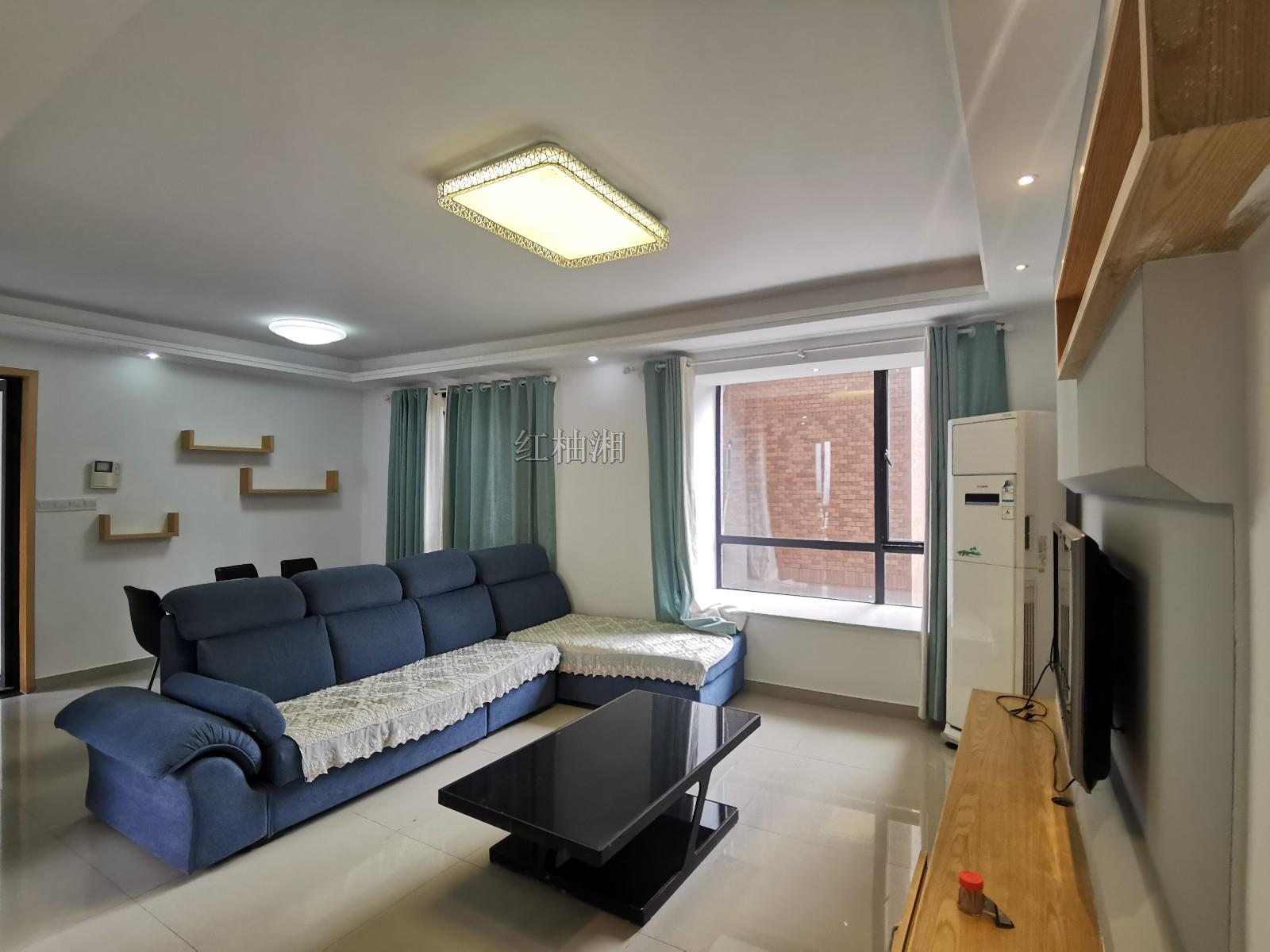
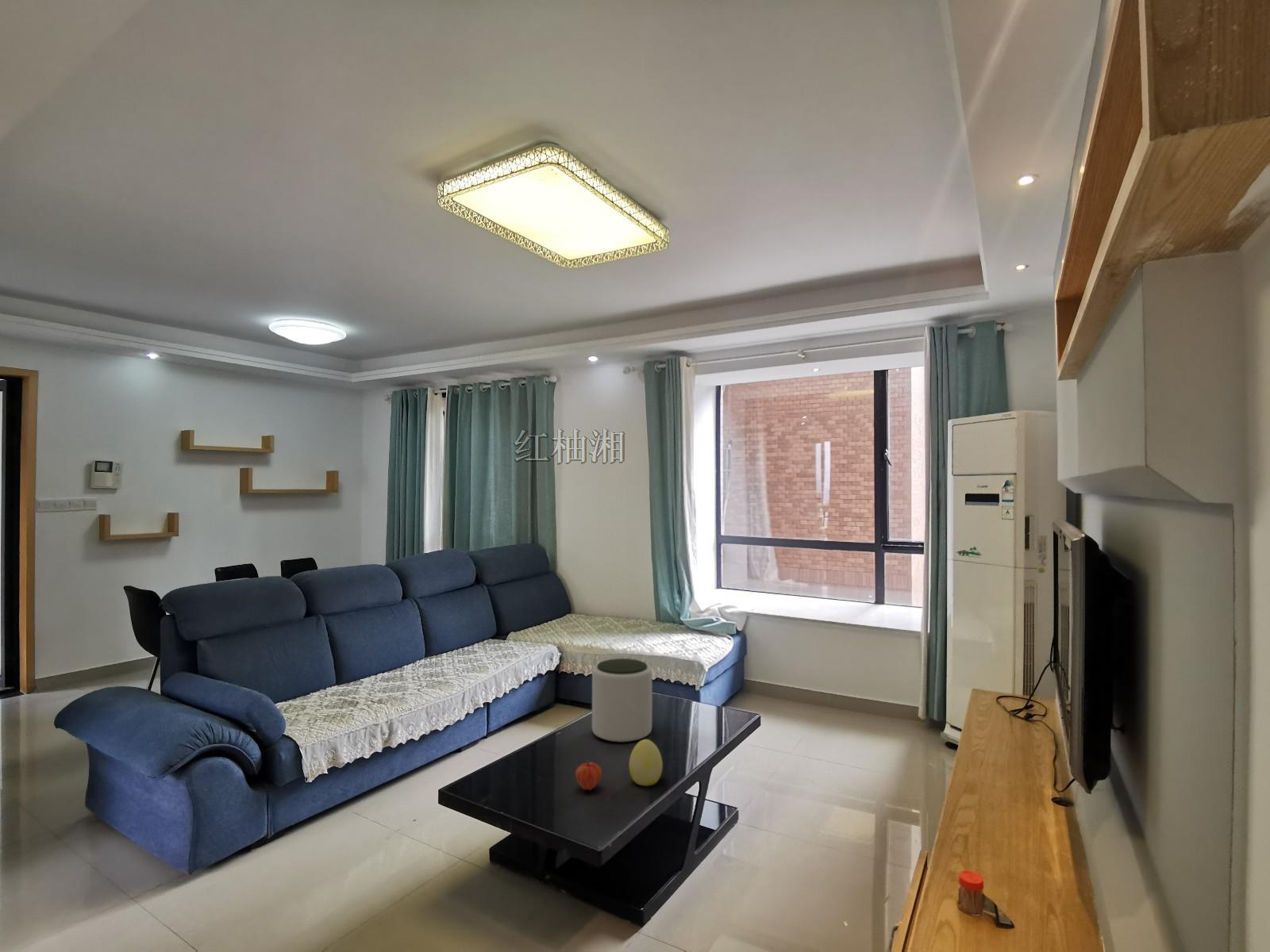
+ fruit [575,760,602,791]
+ plant pot [591,658,652,743]
+ decorative egg [629,739,664,787]
